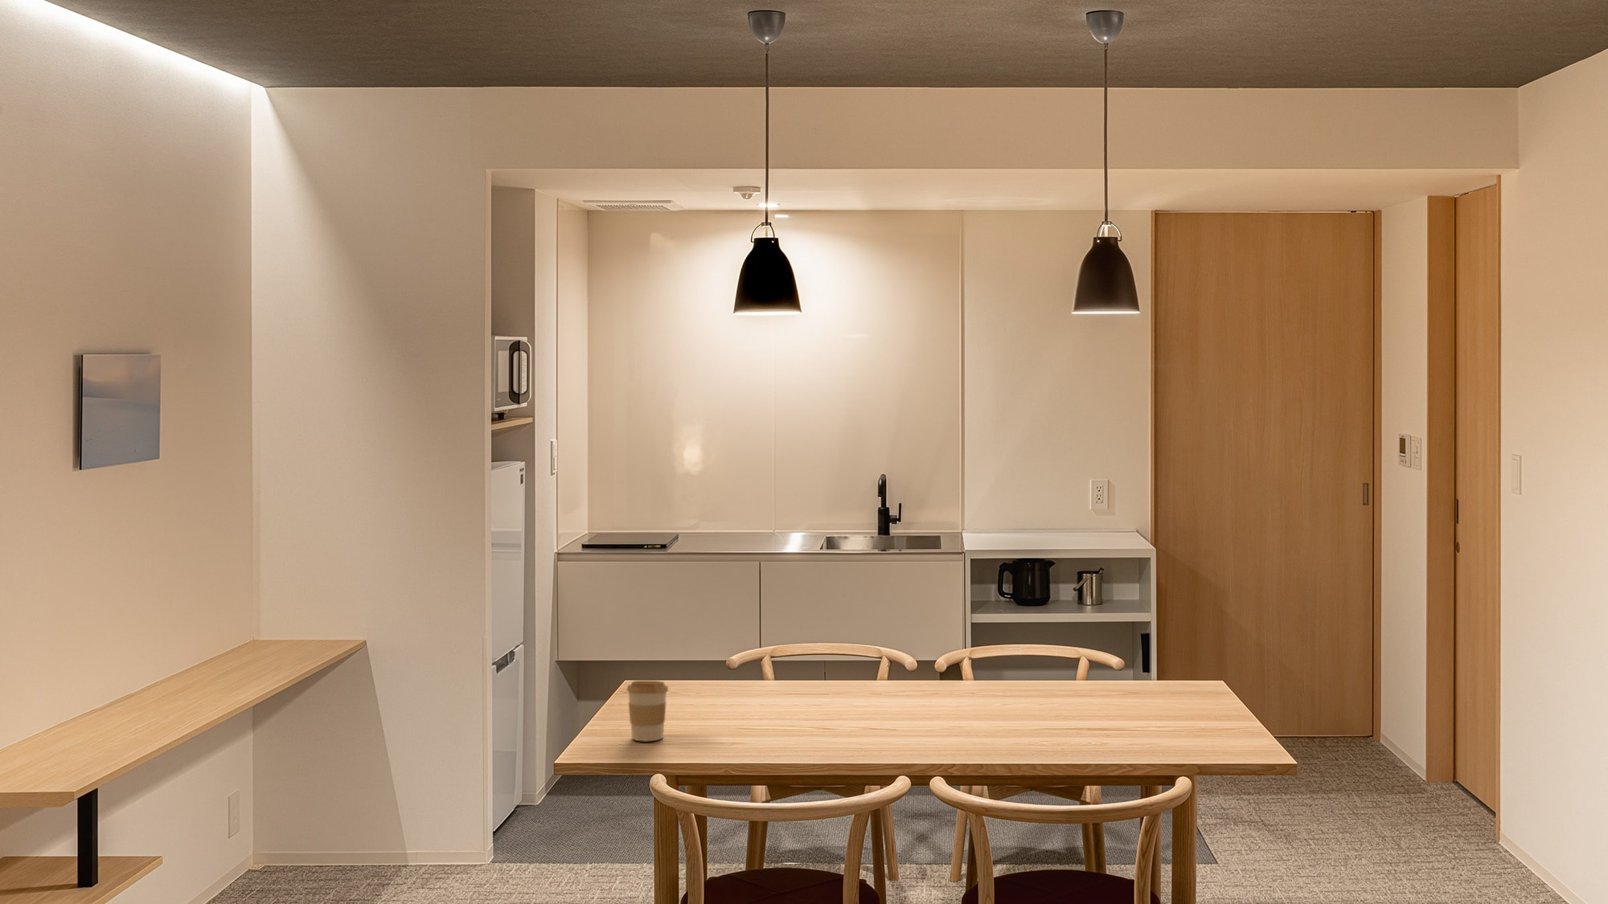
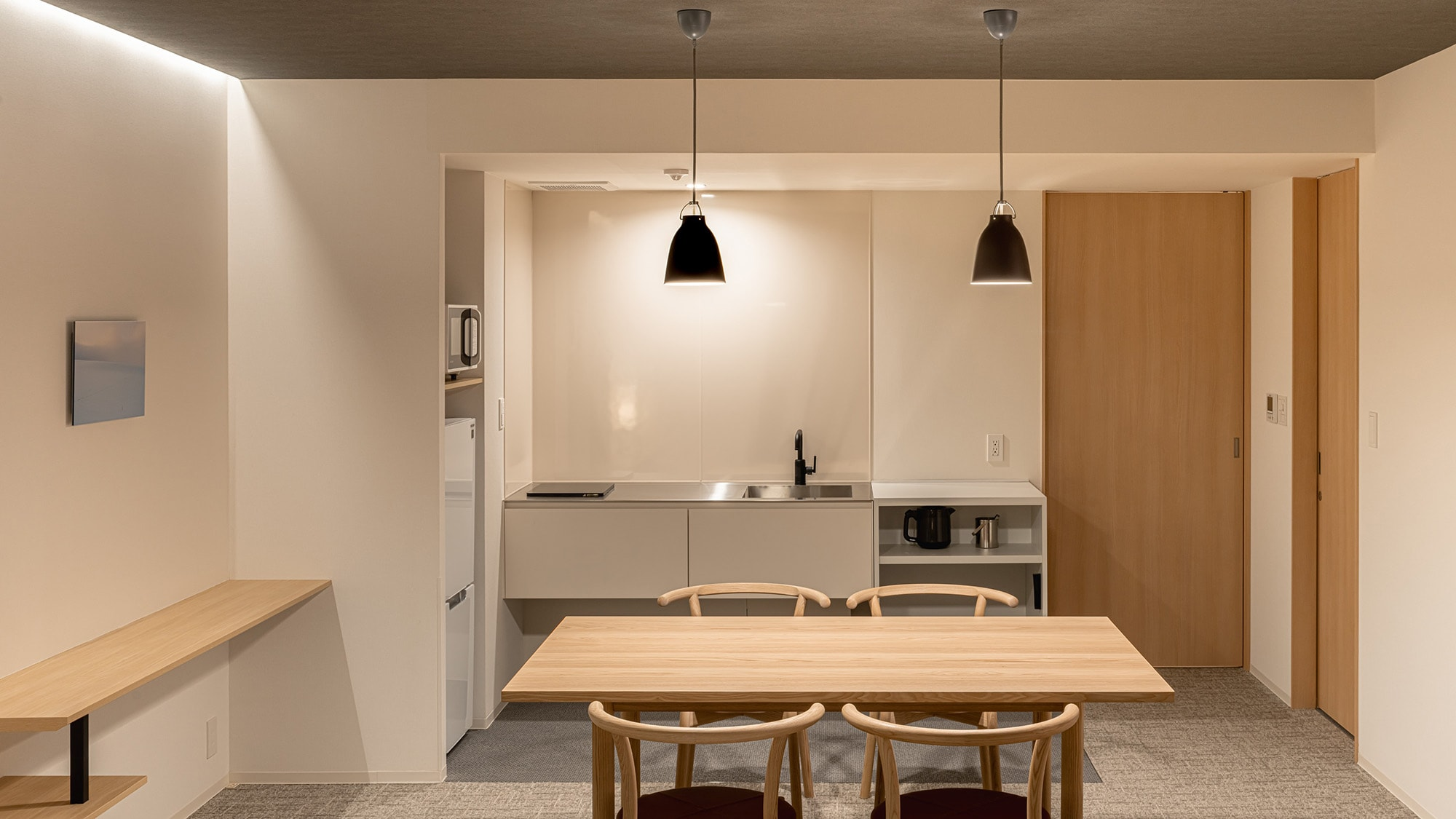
- coffee cup [625,680,669,742]
